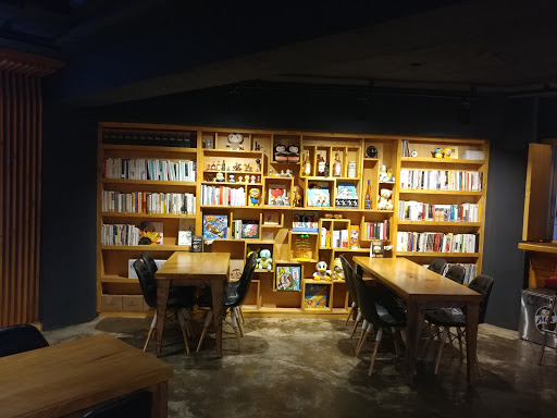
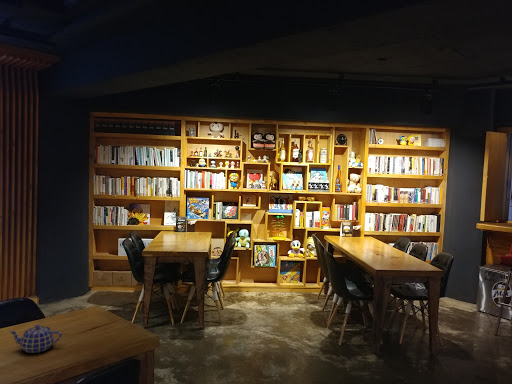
+ teapot [8,324,63,354]
